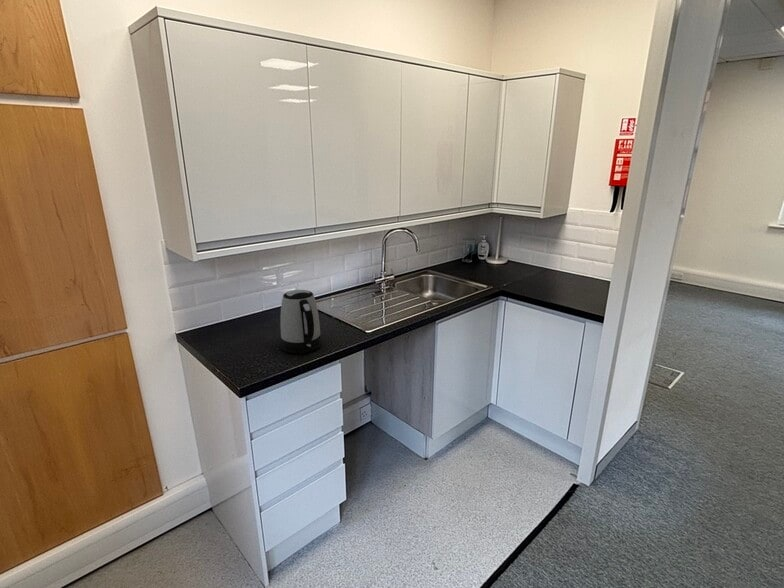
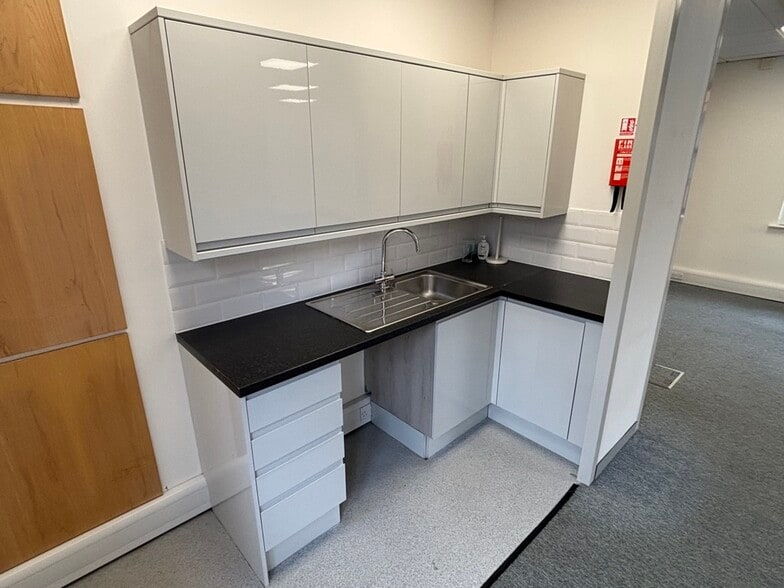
- kettle [280,289,322,354]
